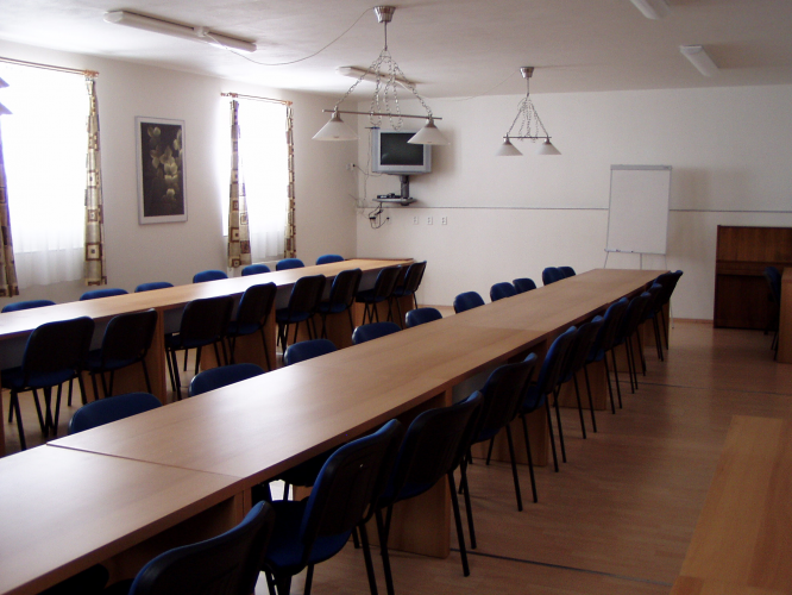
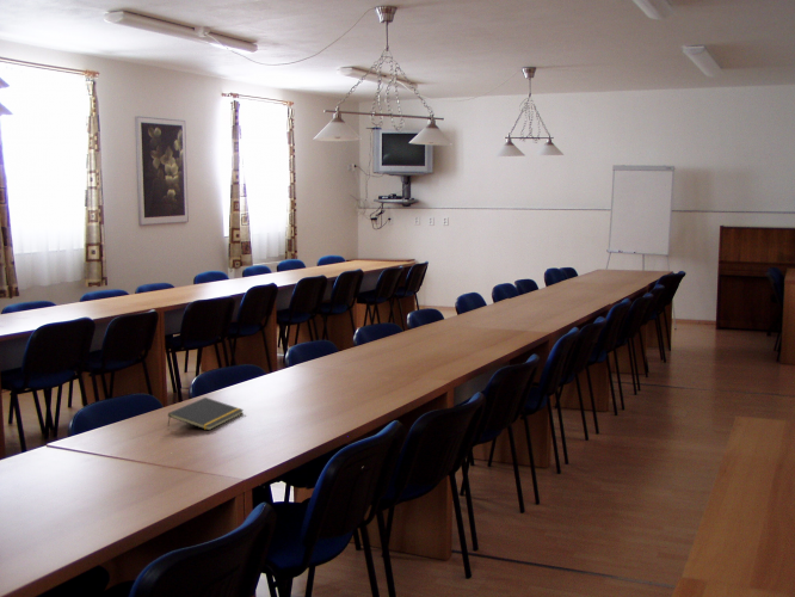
+ notepad [166,396,245,431]
